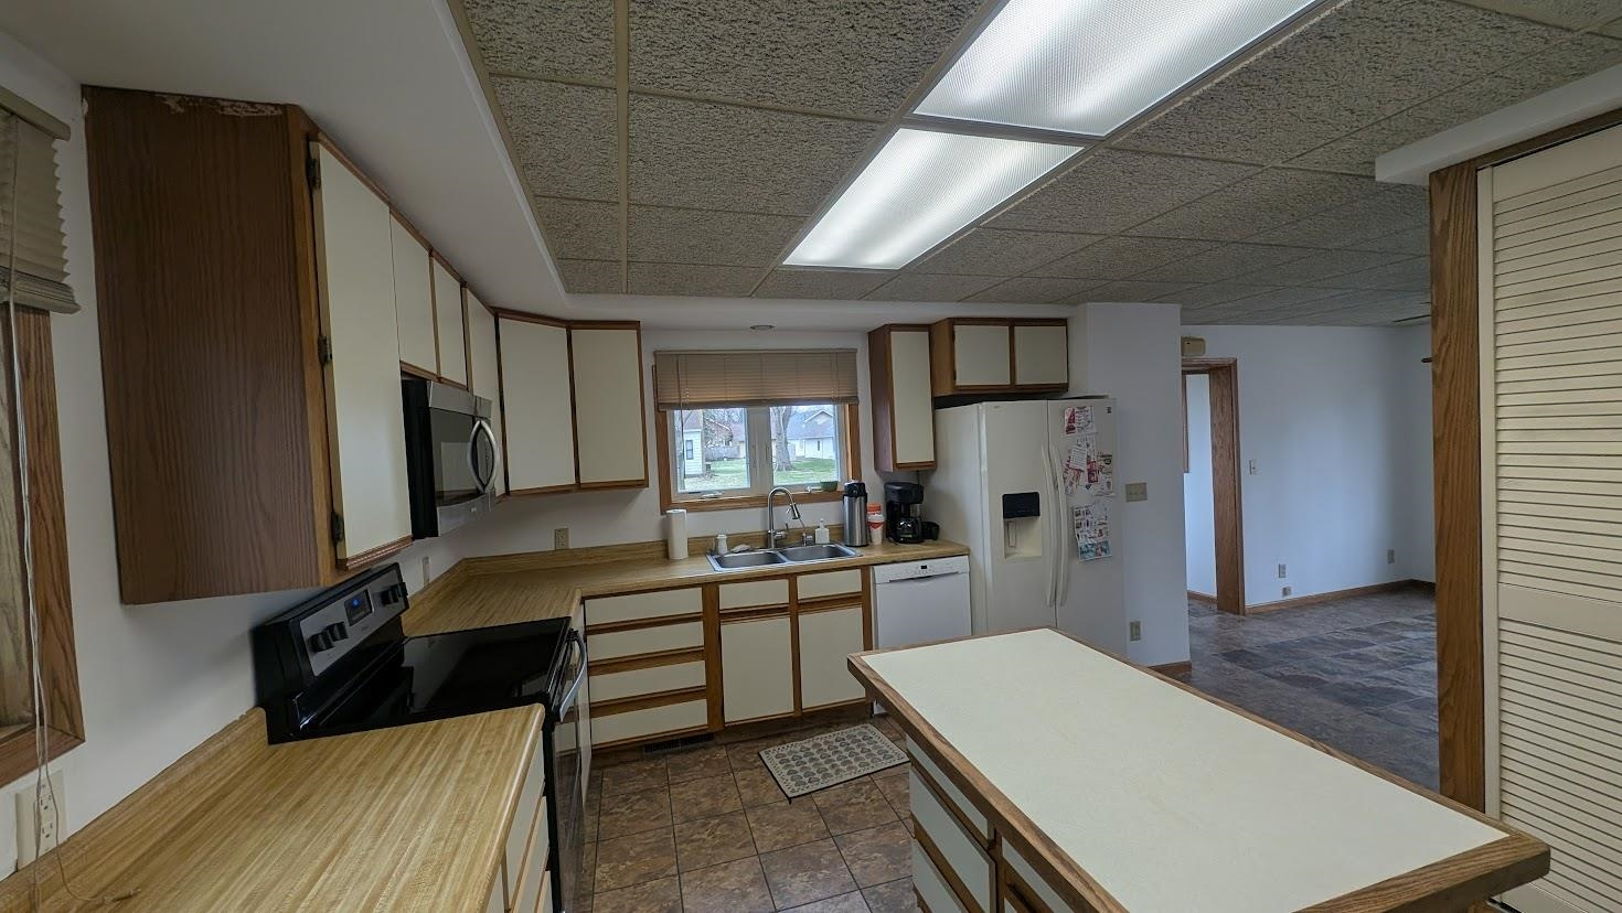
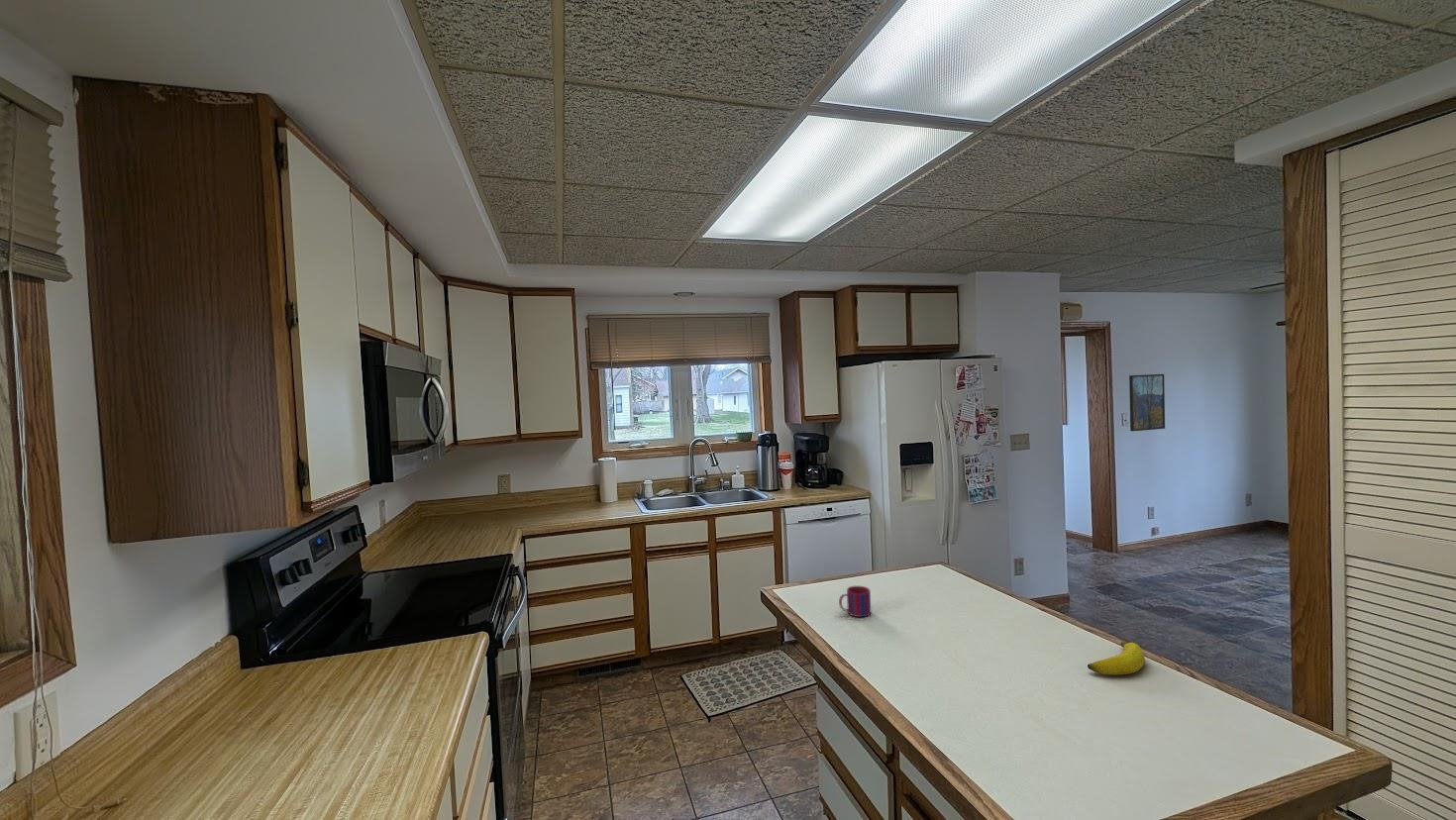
+ banana [1087,641,1145,675]
+ mug [838,584,872,618]
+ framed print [1128,373,1166,432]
